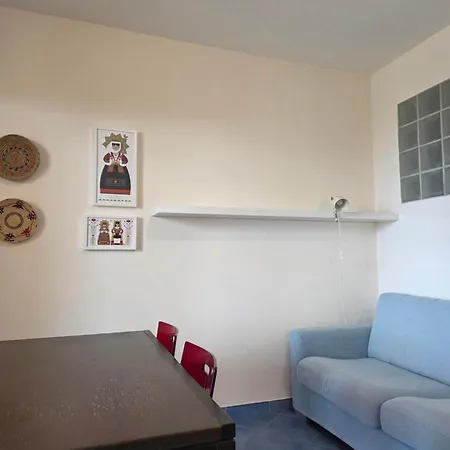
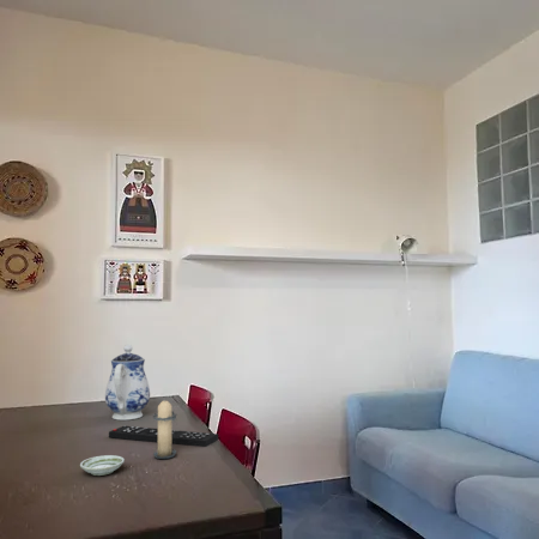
+ teapot [104,344,151,422]
+ candle [151,395,177,460]
+ saucer [79,454,126,477]
+ remote control [108,424,219,448]
